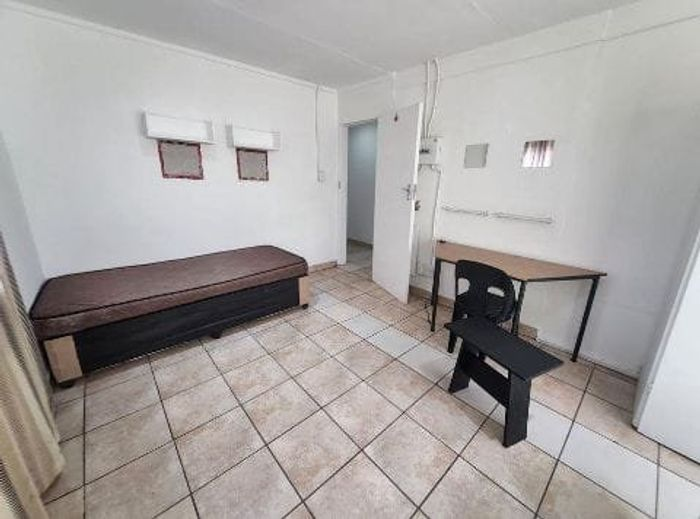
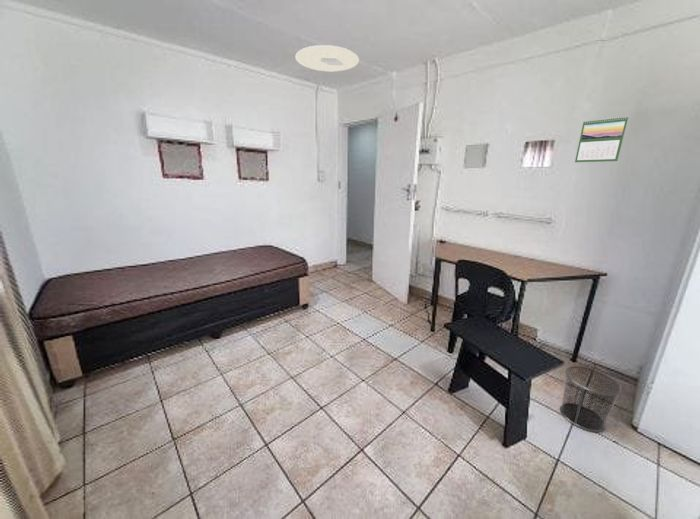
+ calendar [574,115,629,163]
+ ceiling light [295,44,360,72]
+ waste bin [559,365,623,433]
